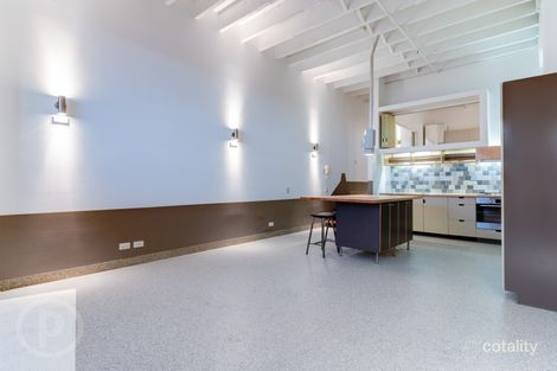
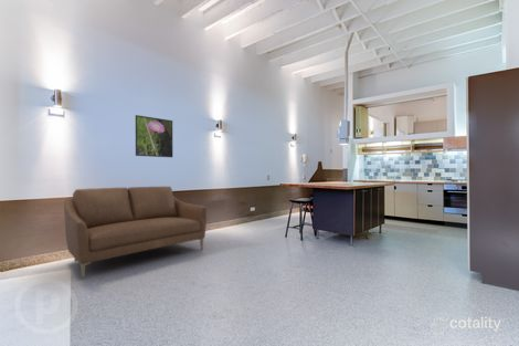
+ sofa [63,186,208,280]
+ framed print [135,114,173,158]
